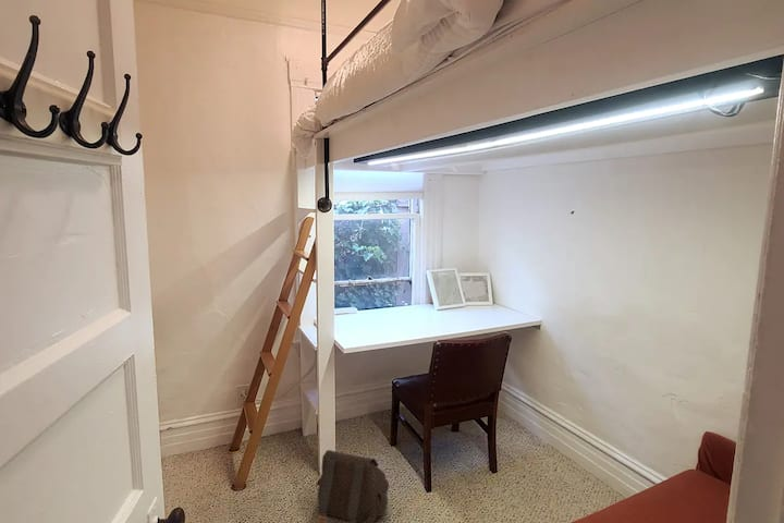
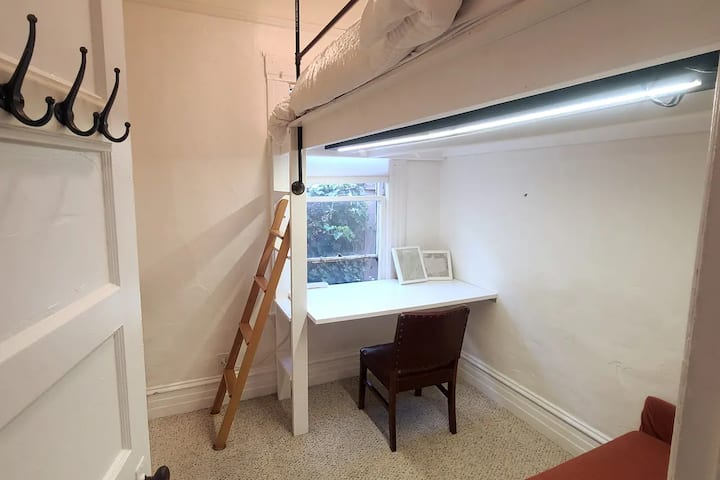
- satchel [316,449,390,523]
